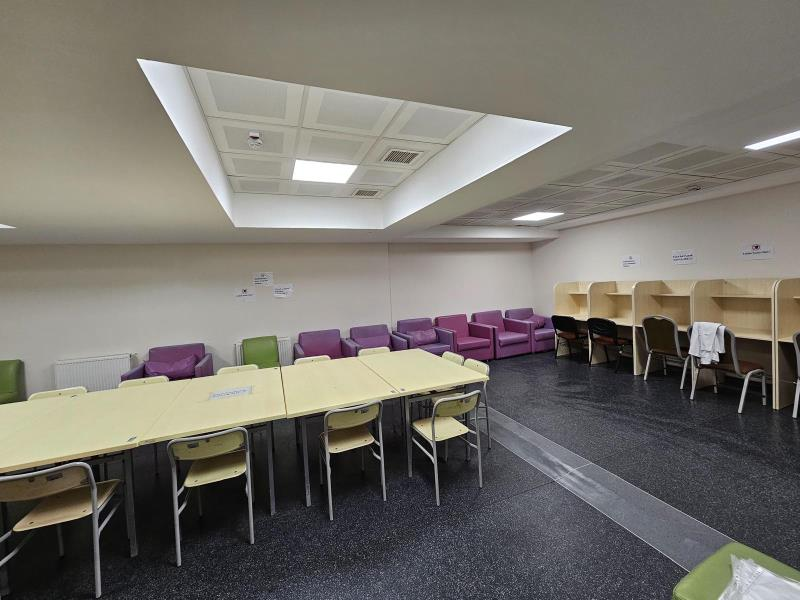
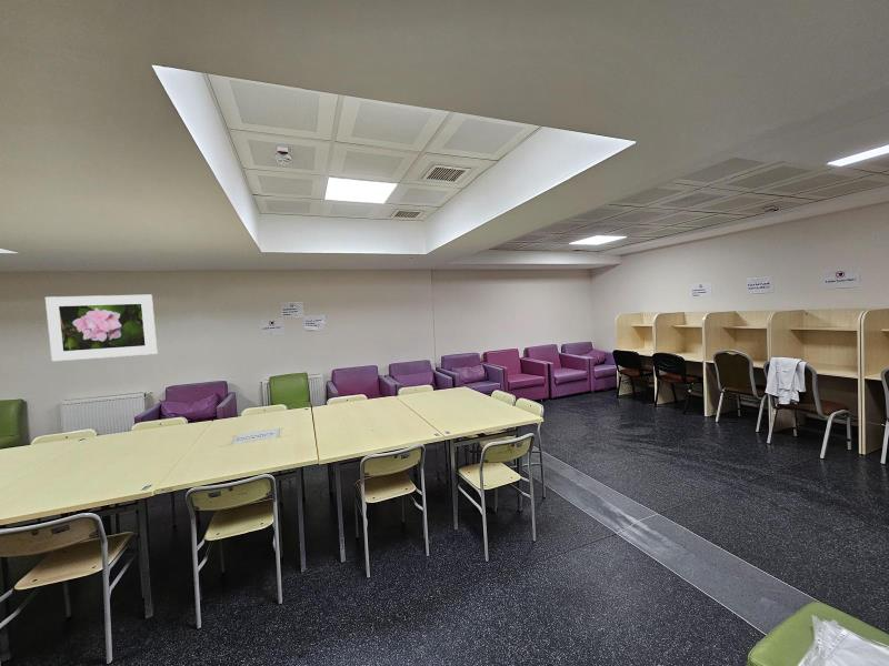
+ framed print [44,294,158,363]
